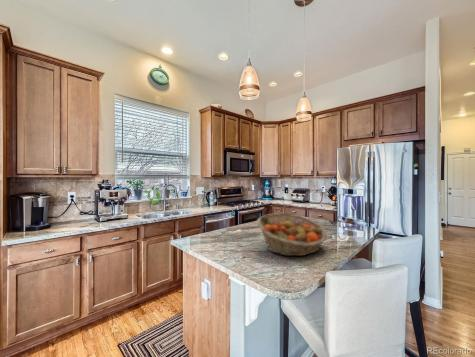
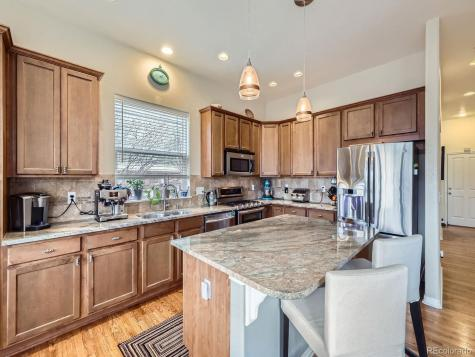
- fruit basket [256,212,328,257]
